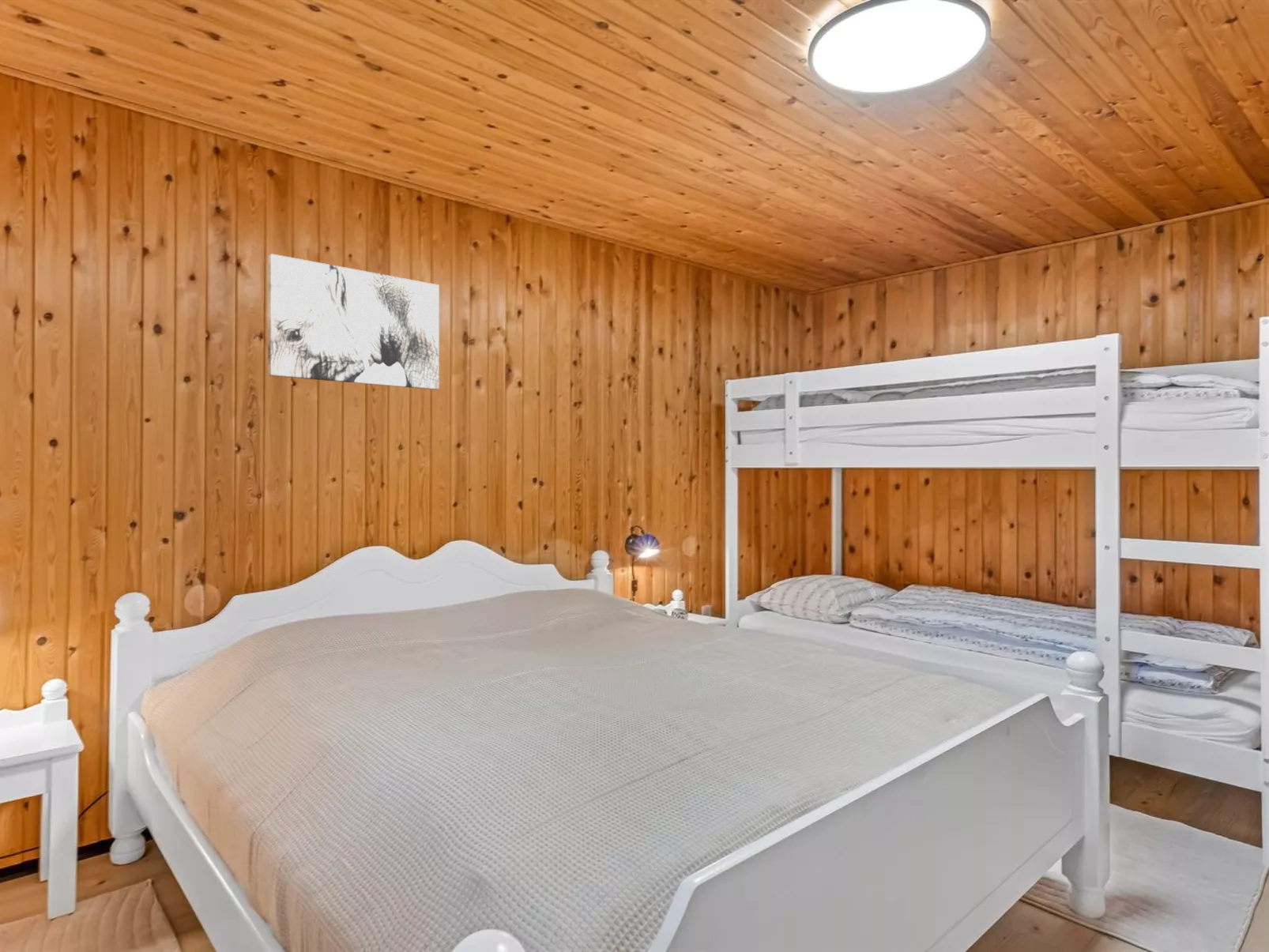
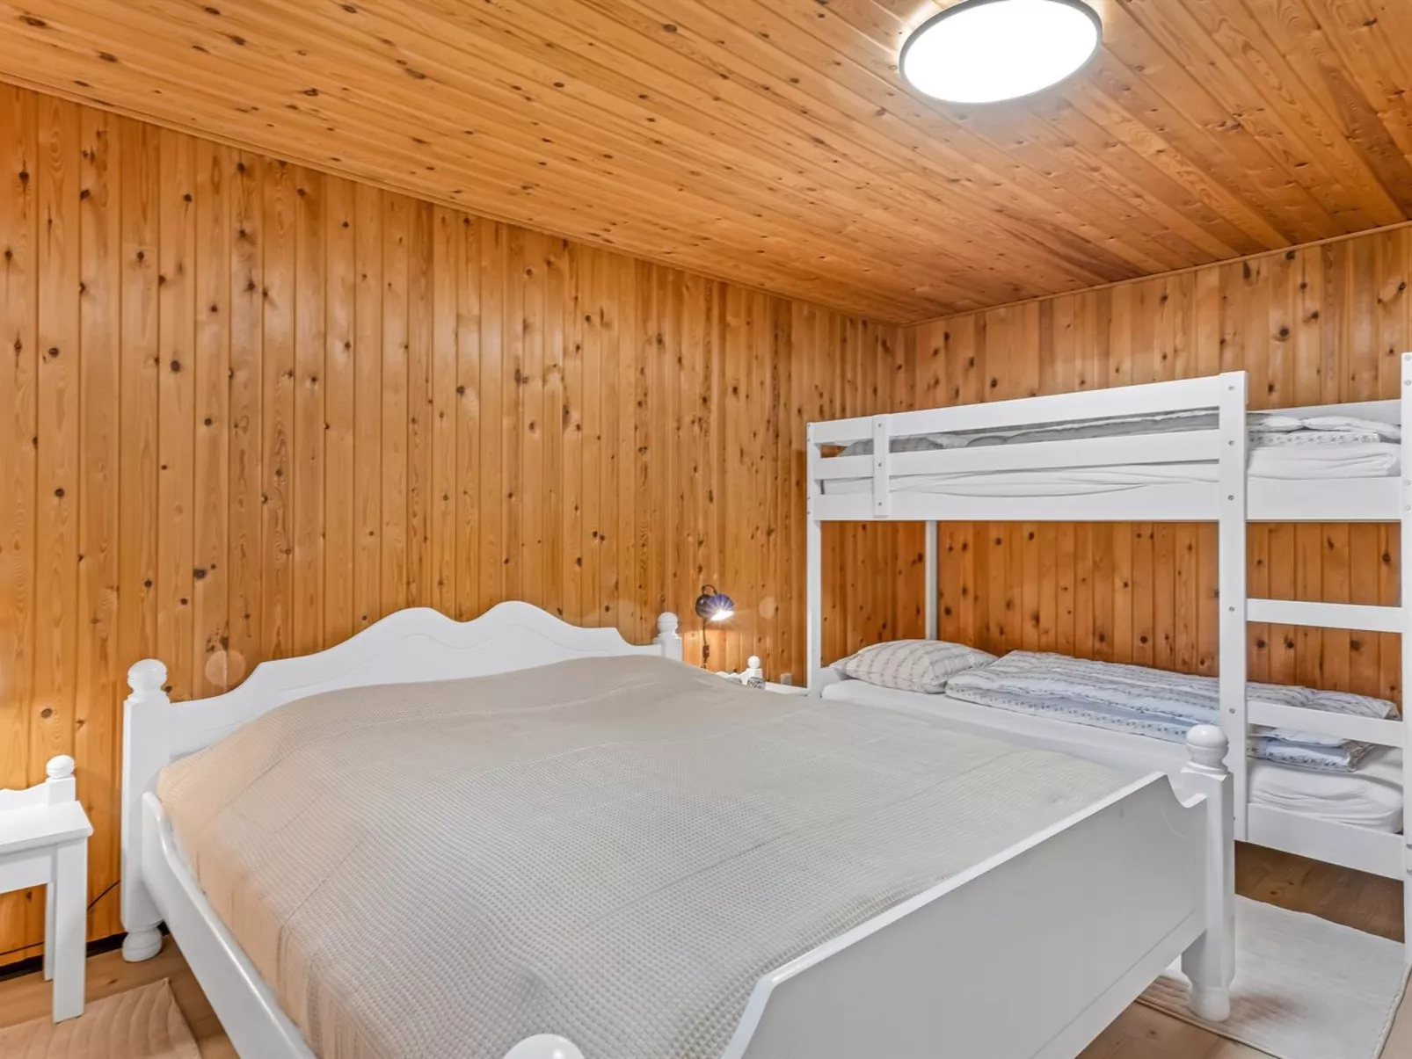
- wall art [267,253,440,390]
